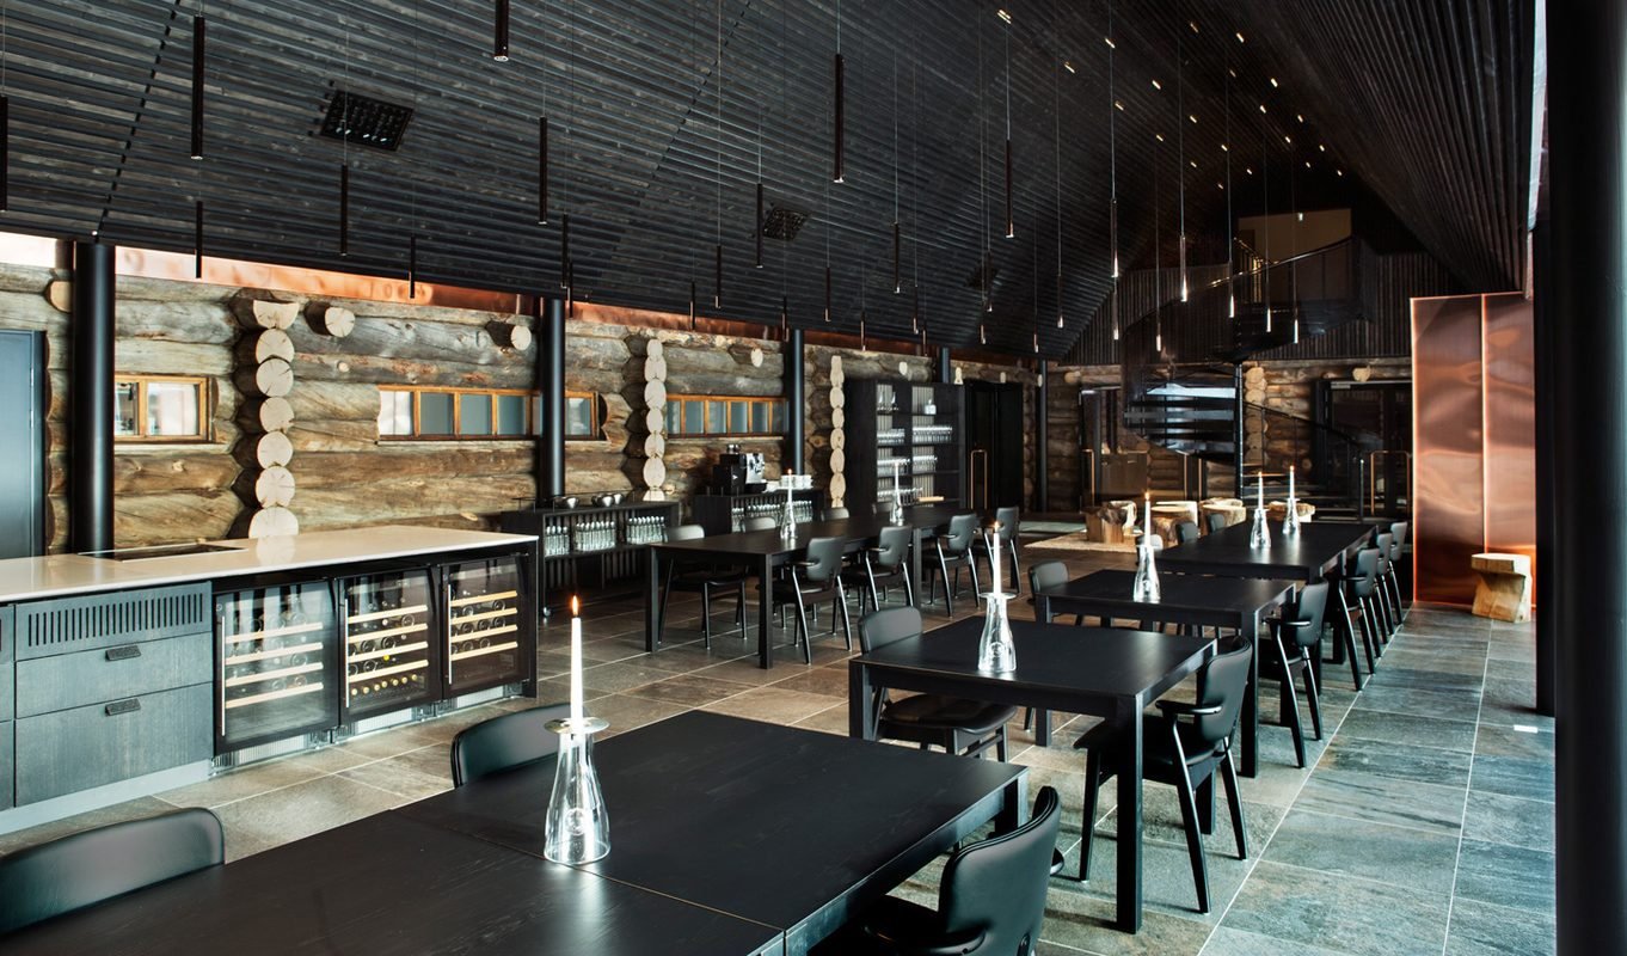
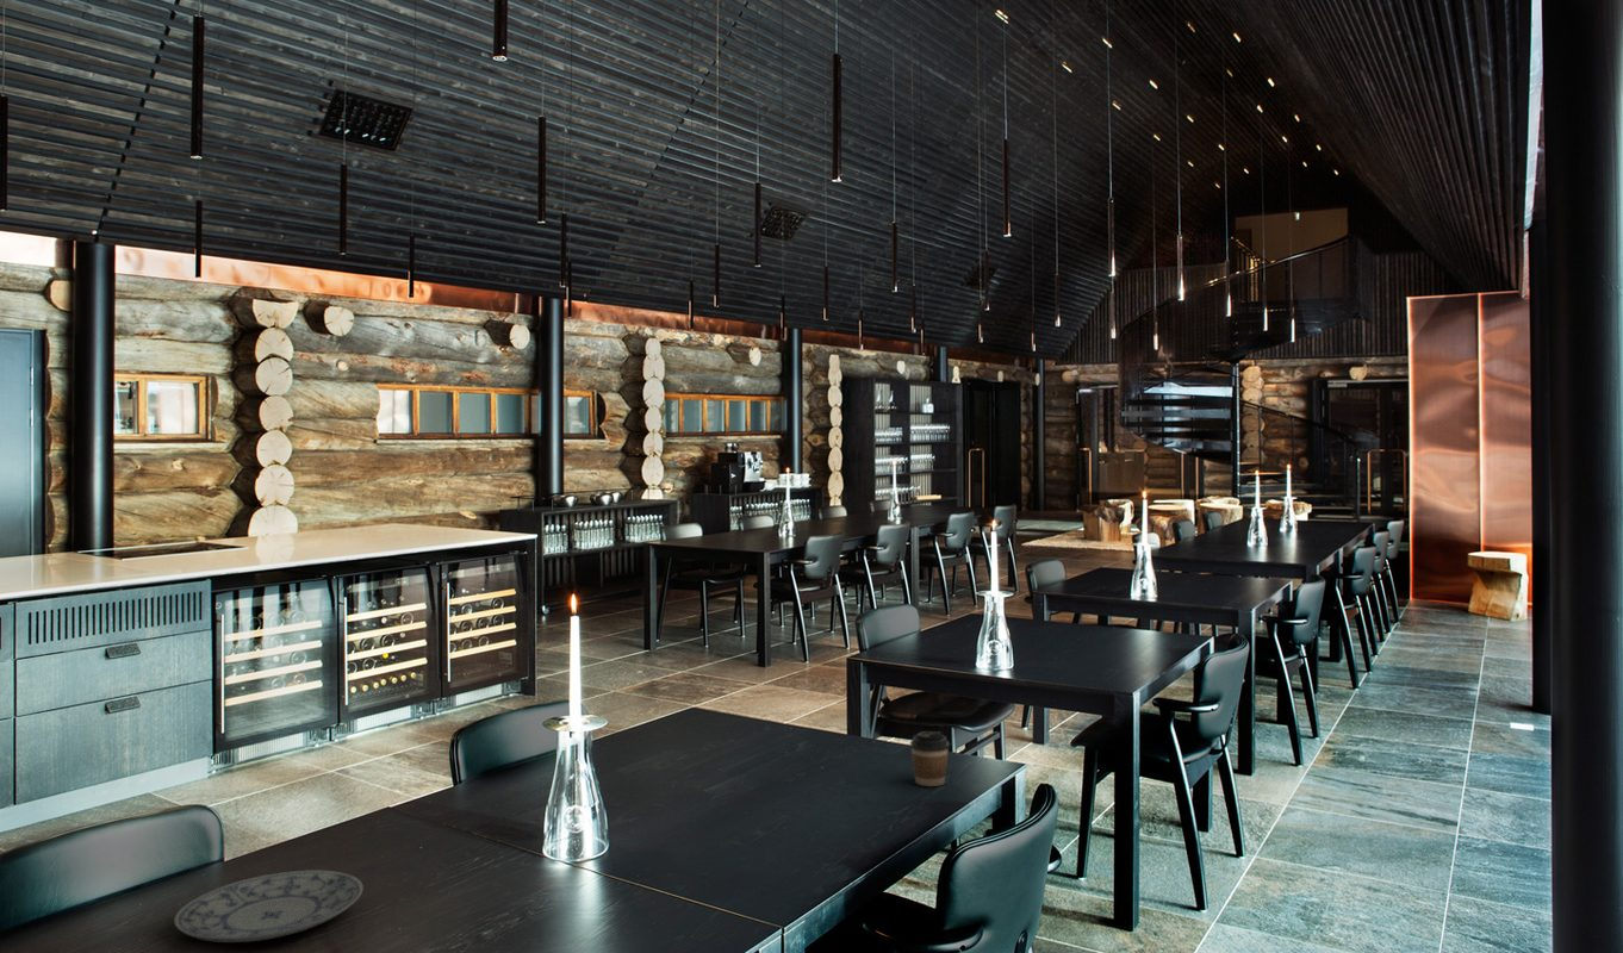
+ plate [173,868,365,943]
+ coffee cup [909,730,951,787]
